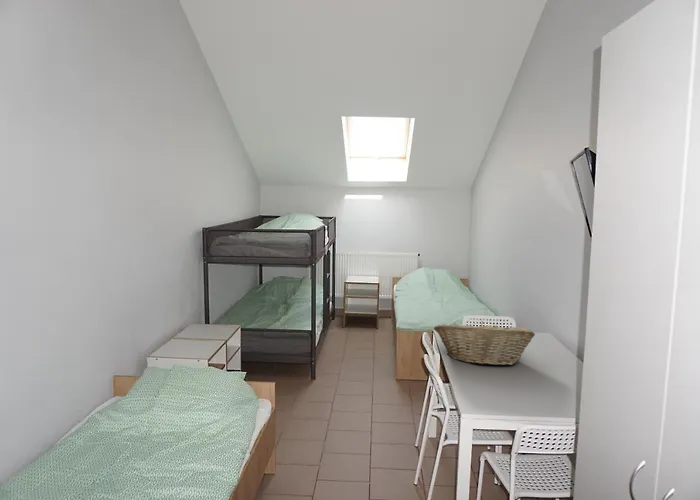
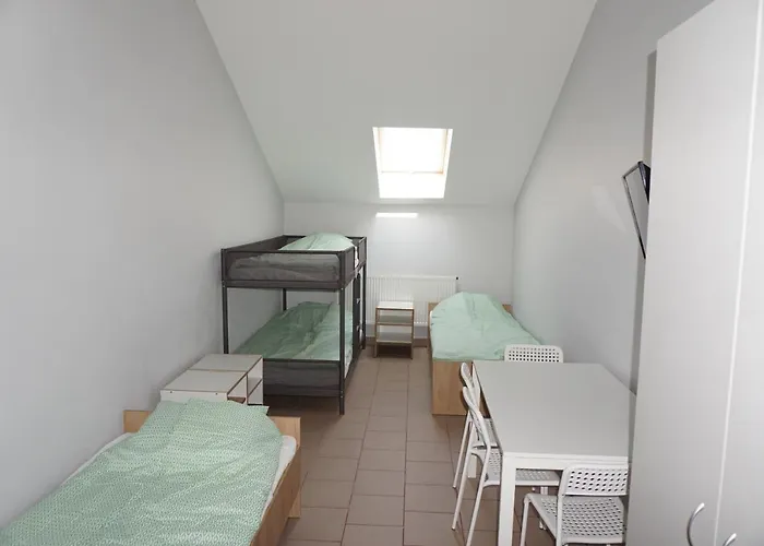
- fruit basket [433,320,536,366]
